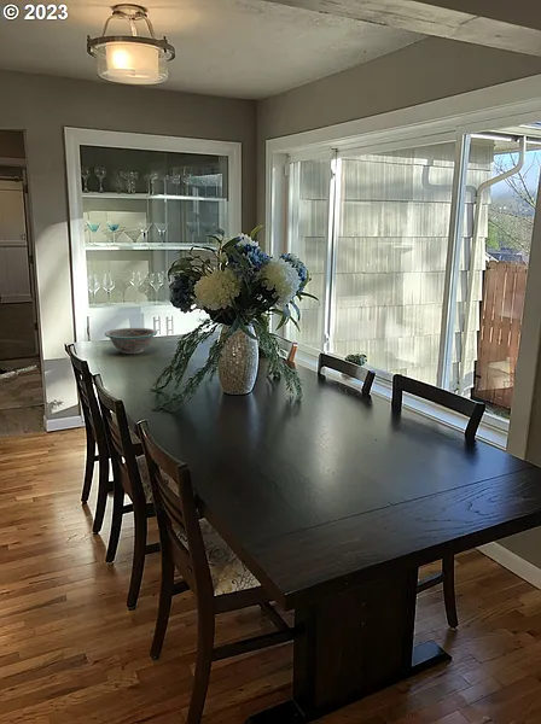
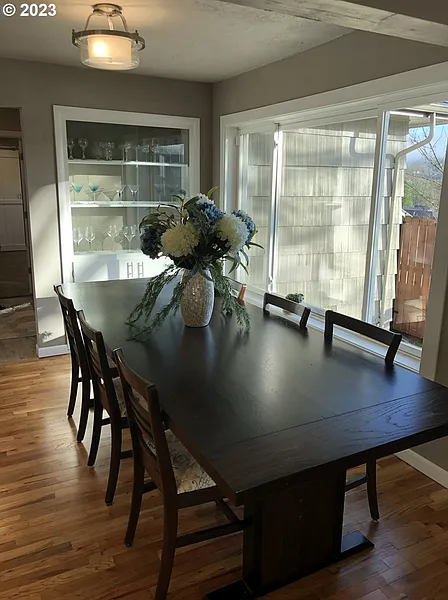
- bowl [104,327,158,355]
